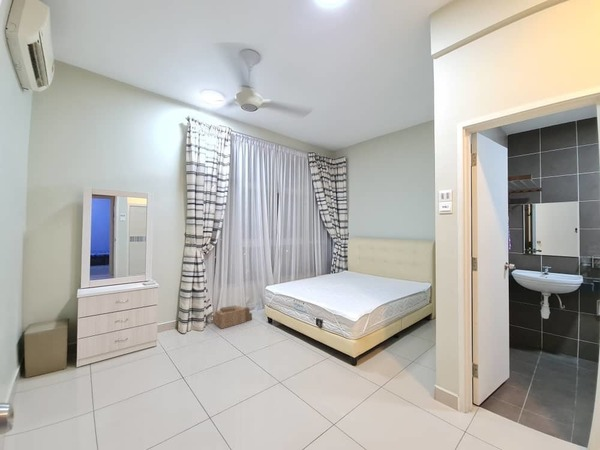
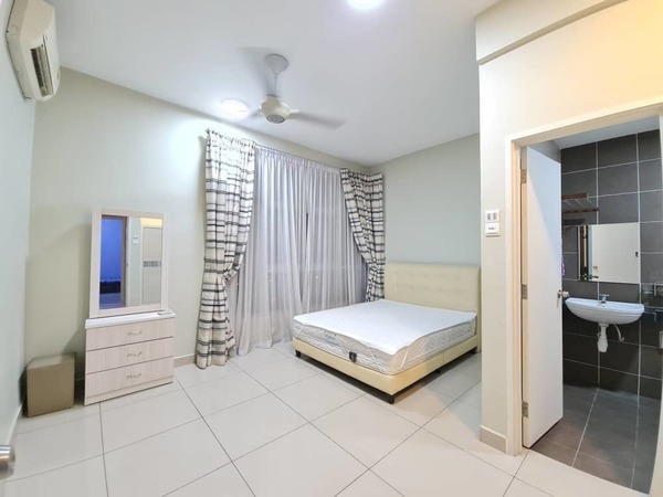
- cardboard box [210,304,253,330]
